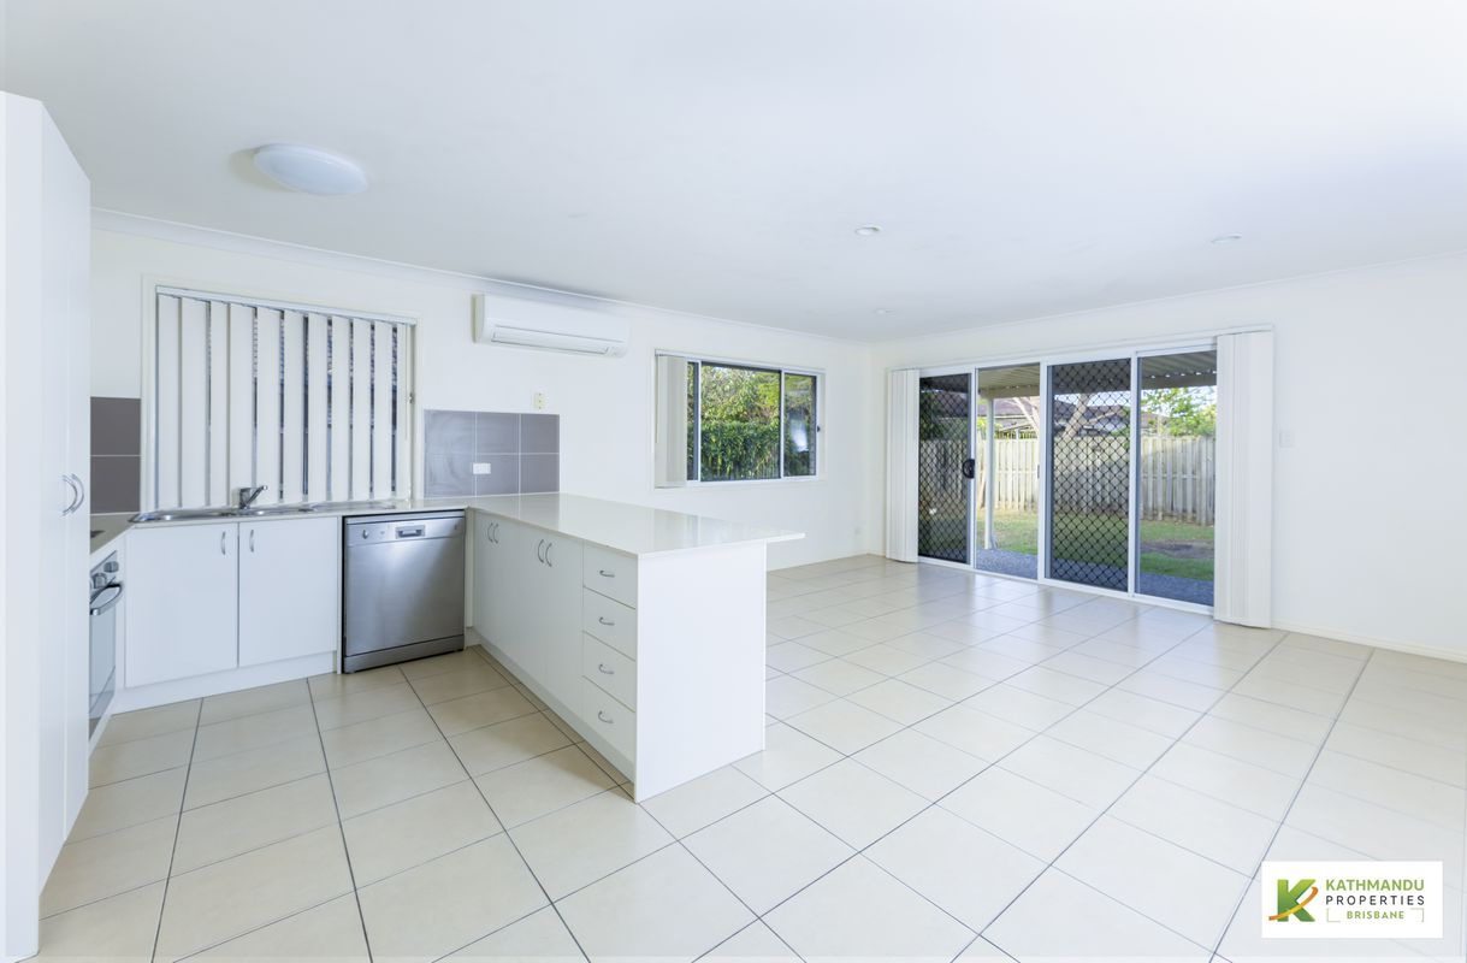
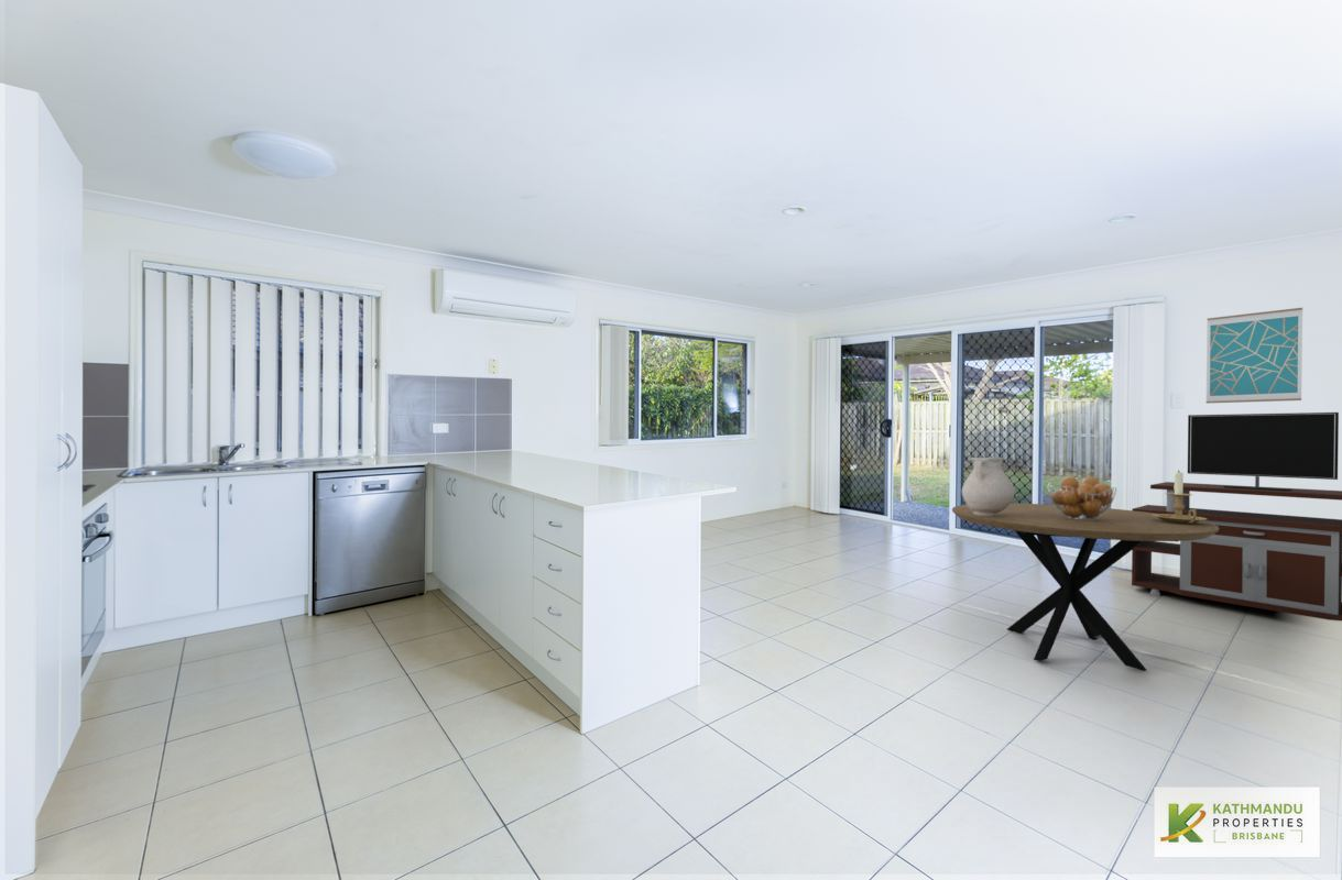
+ vase [961,457,1016,516]
+ tv stand [1131,411,1342,622]
+ dining table [951,503,1219,672]
+ candle holder [1152,469,1207,524]
+ wall art [1205,307,1303,405]
+ fruit basket [1047,475,1117,520]
